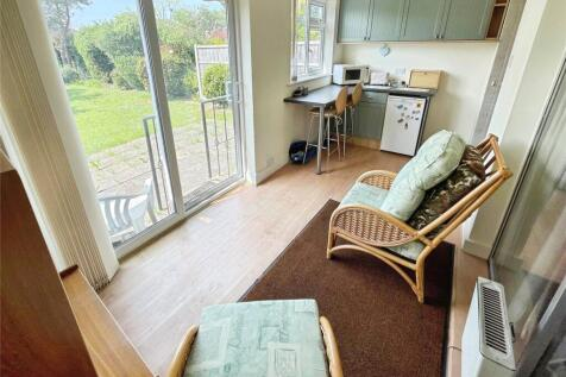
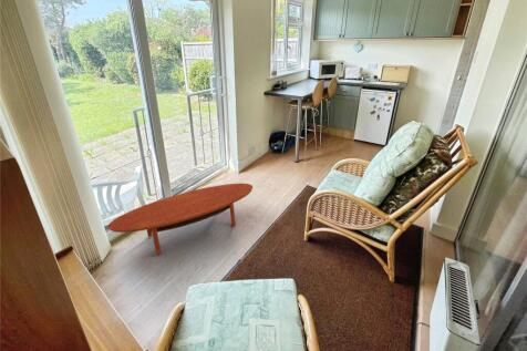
+ coffee table [107,183,254,256]
